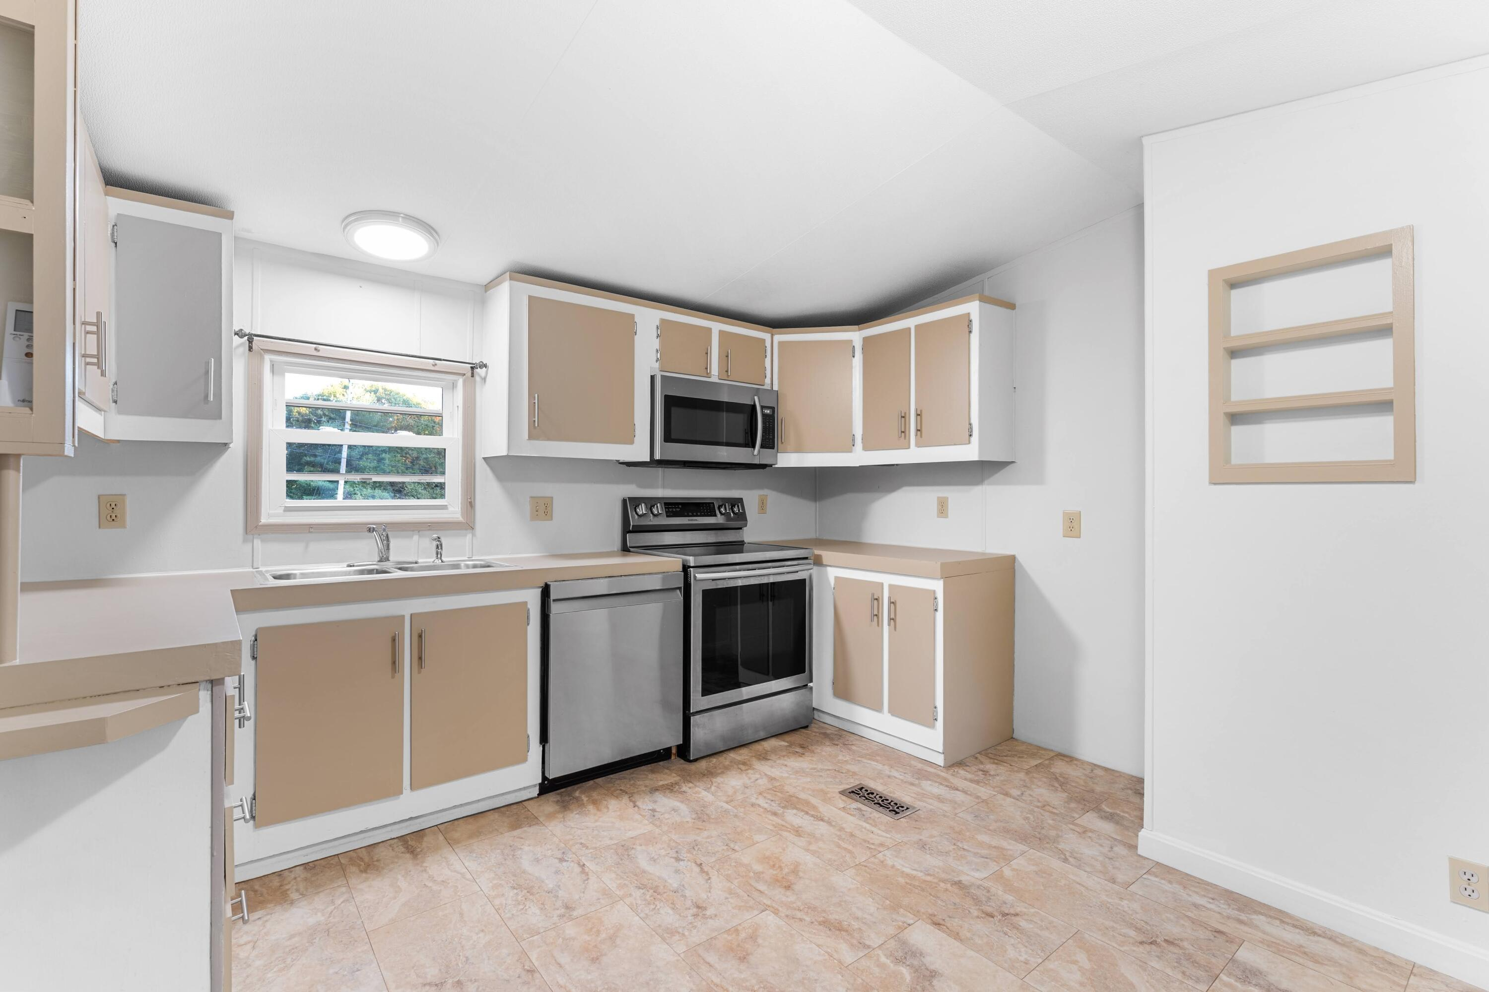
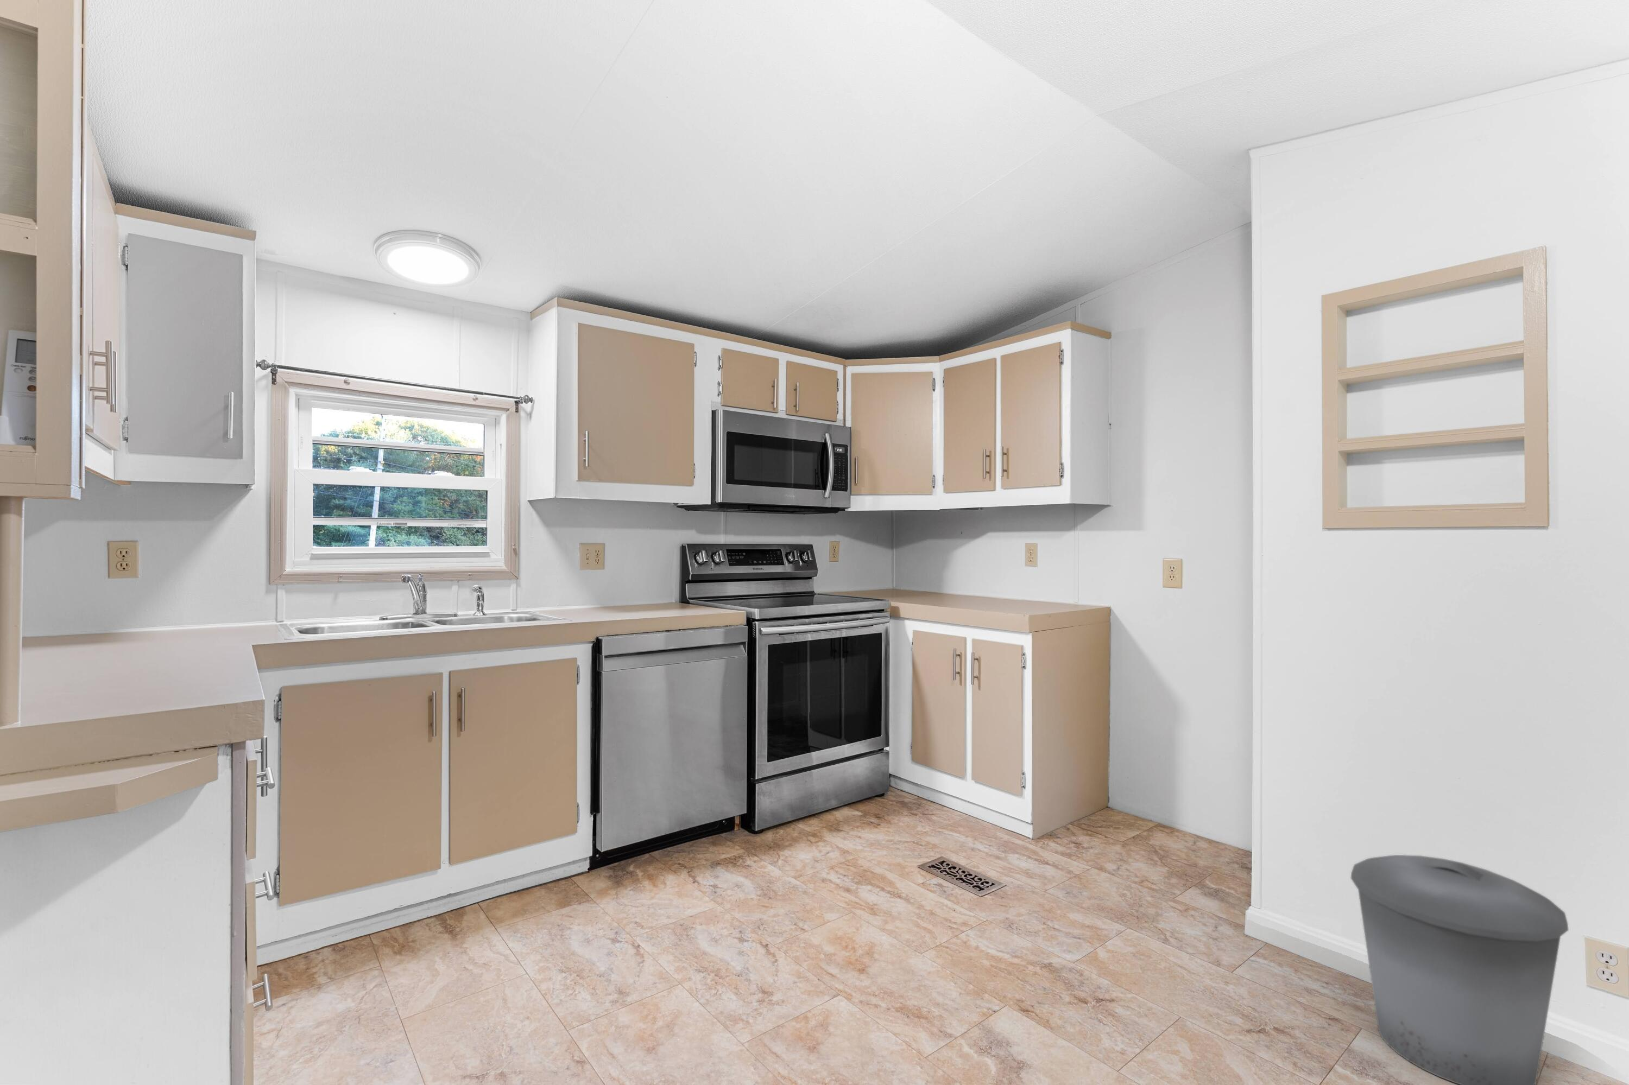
+ trash can [1350,855,1570,1085]
